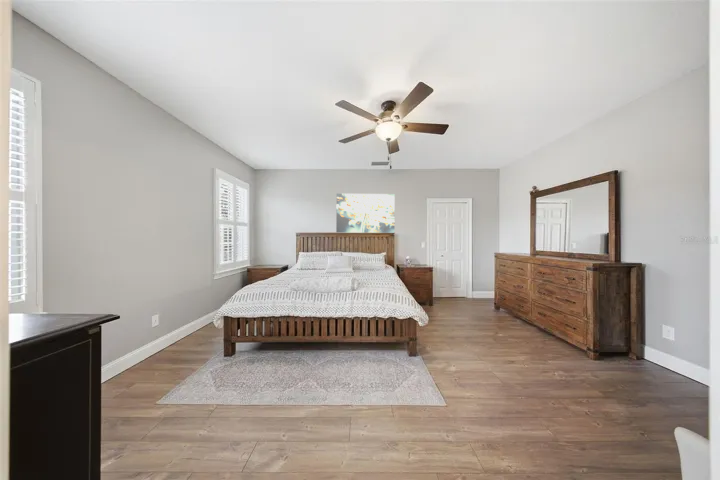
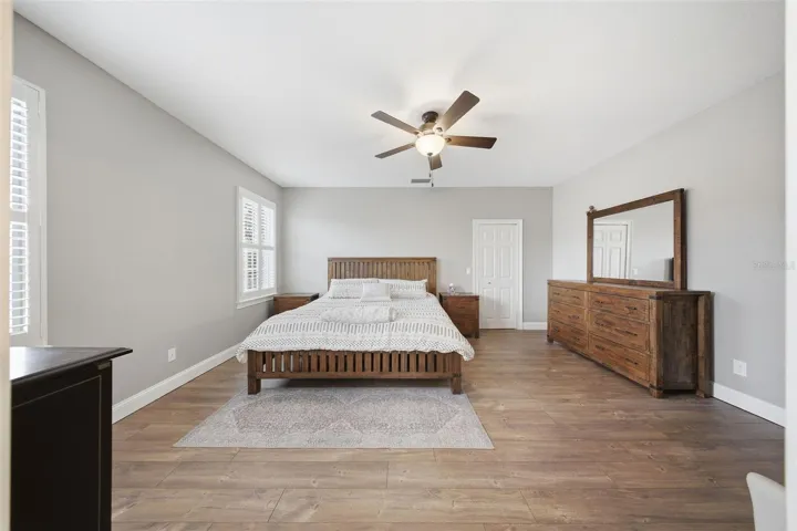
- wall art [335,193,396,234]
